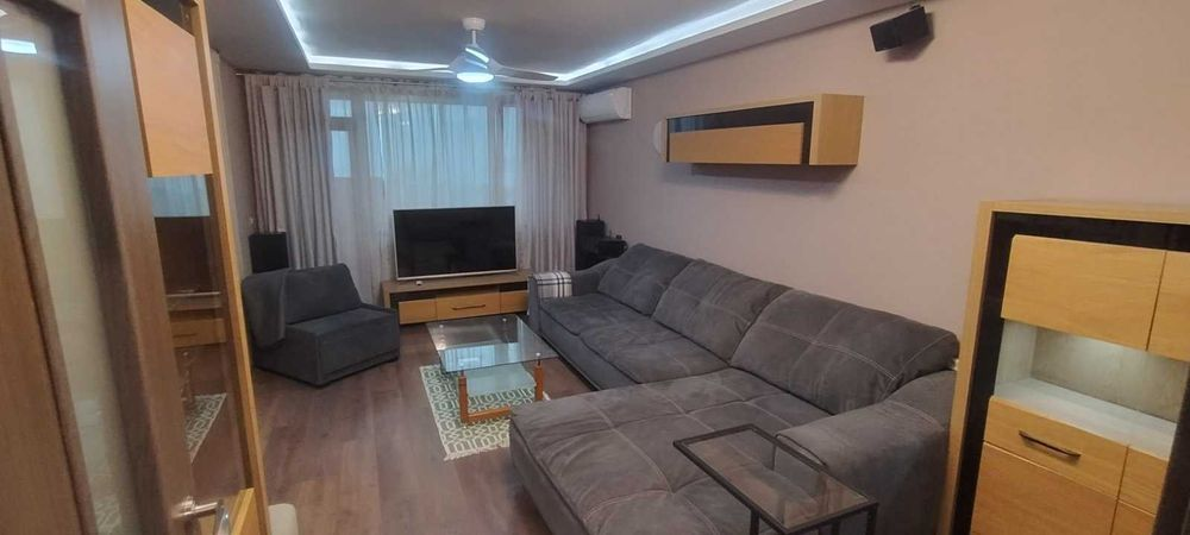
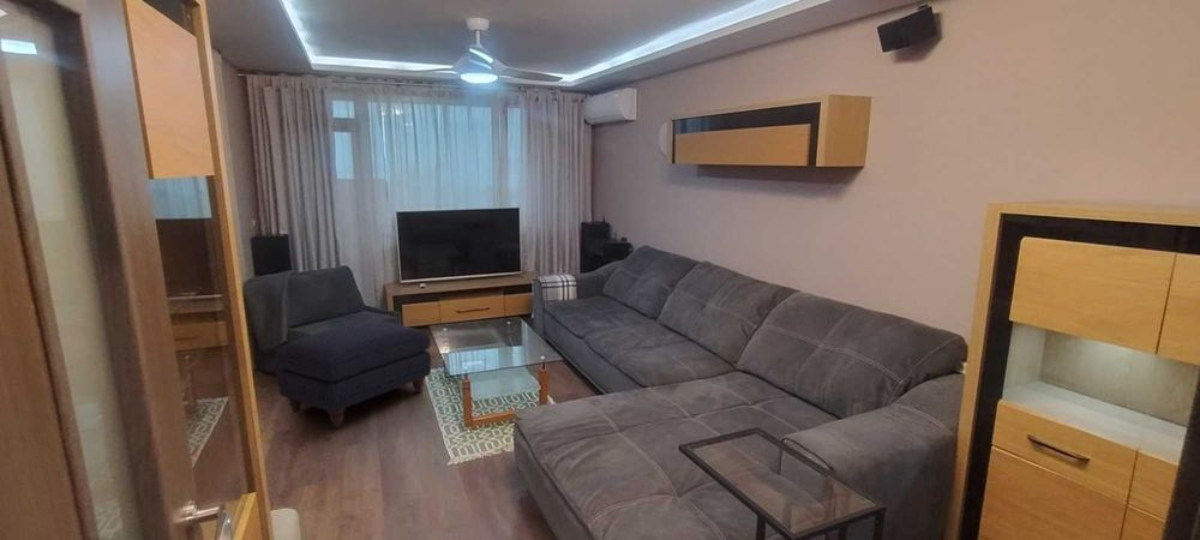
+ ottoman [275,320,432,428]
